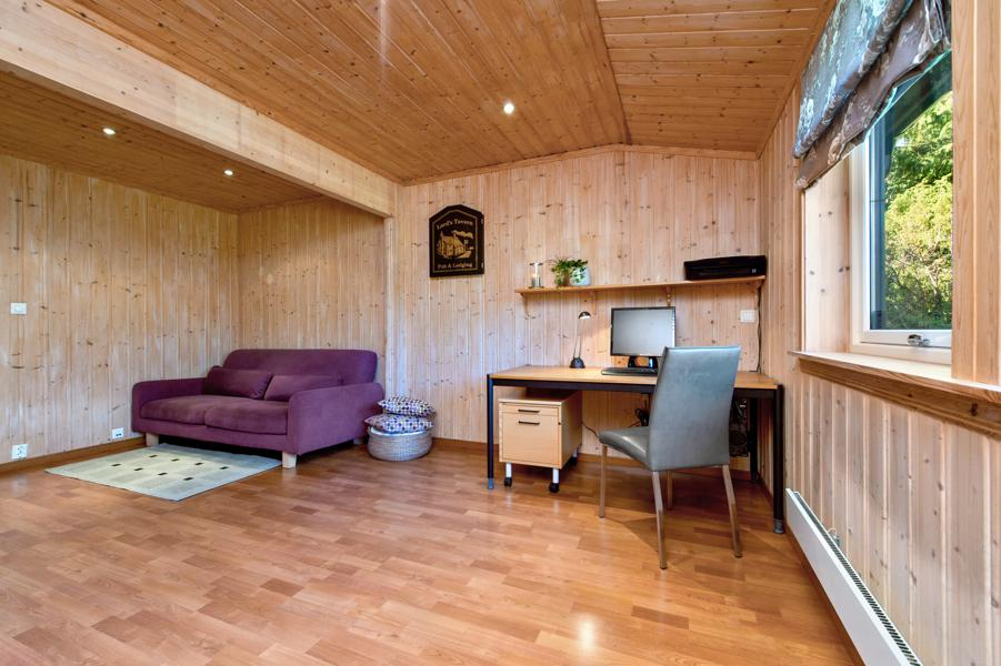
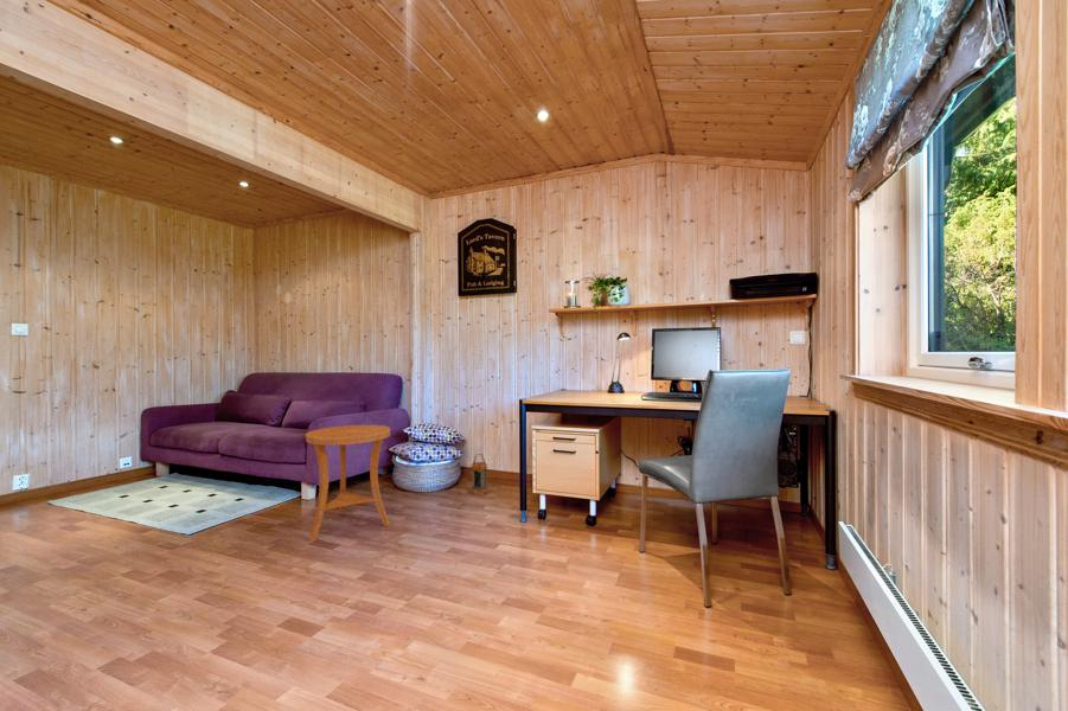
+ lantern [468,453,491,497]
+ side table [305,424,391,543]
